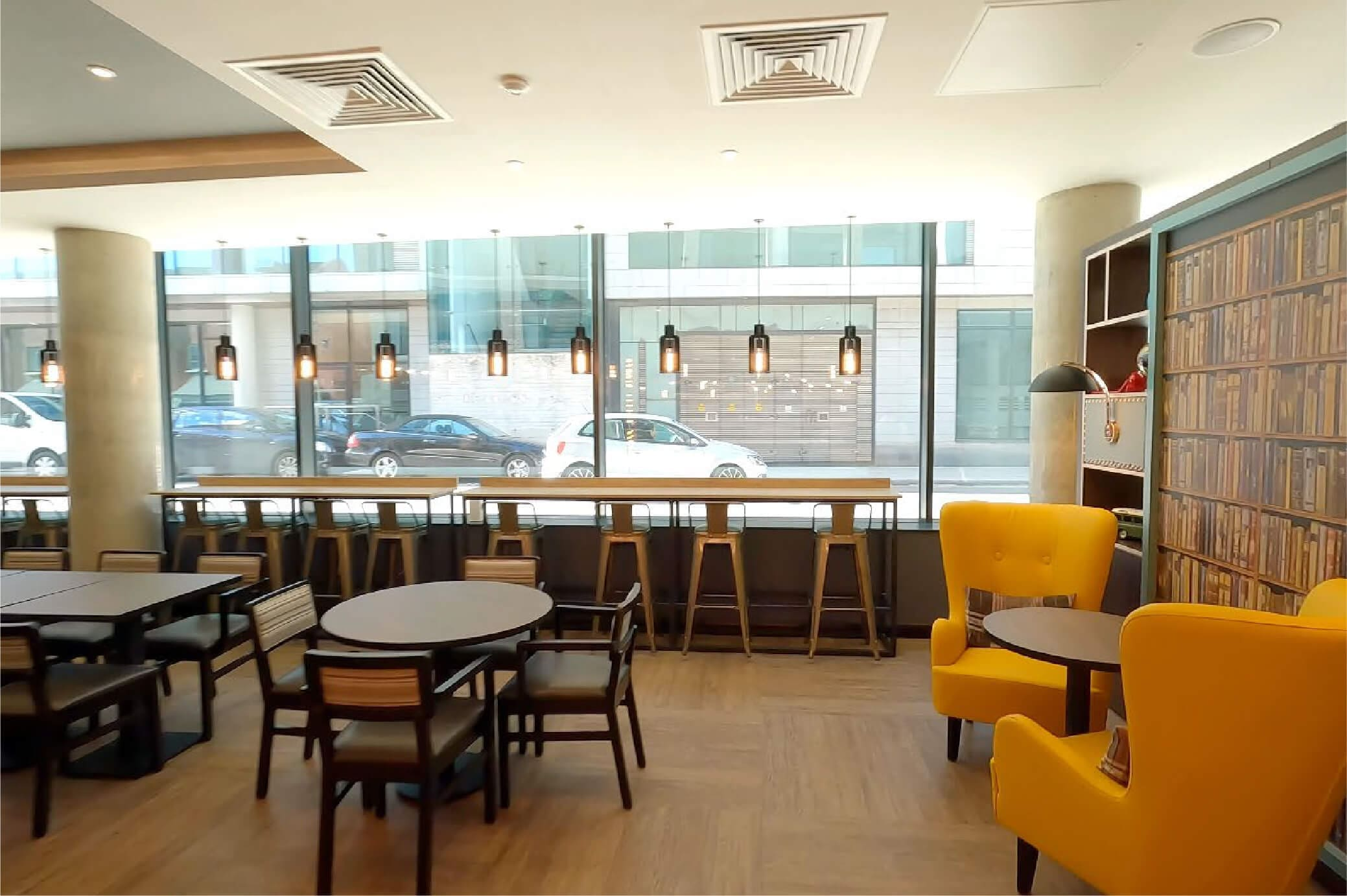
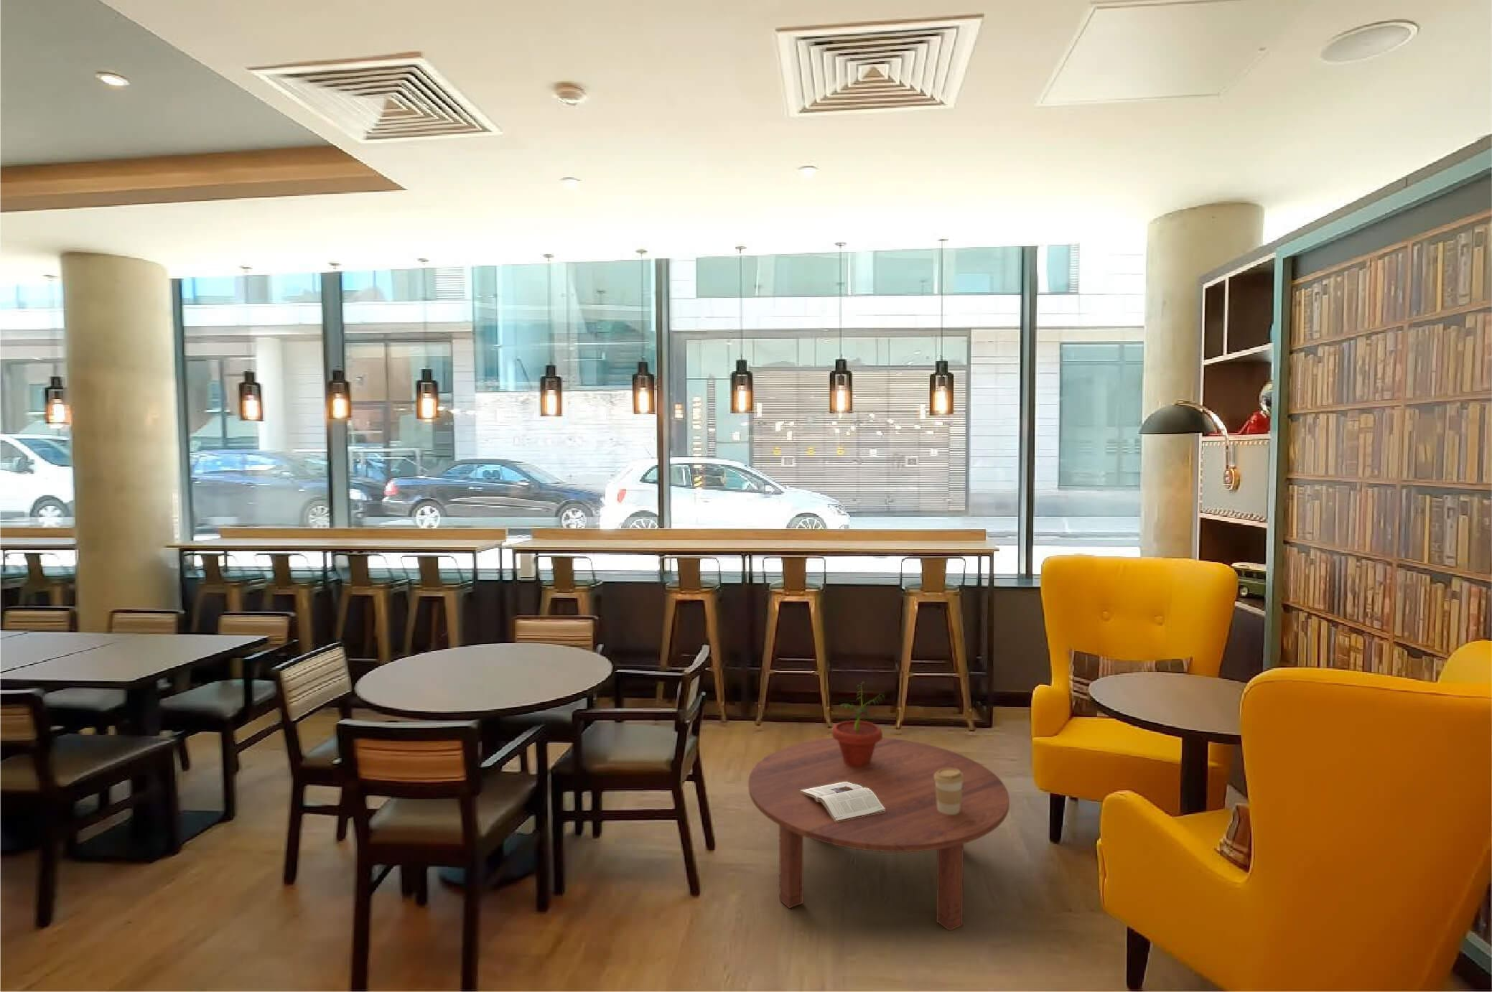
+ coffee cup [934,768,964,815]
+ potted plant [832,681,886,767]
+ magazine [801,782,885,822]
+ coffee table [748,737,1010,932]
